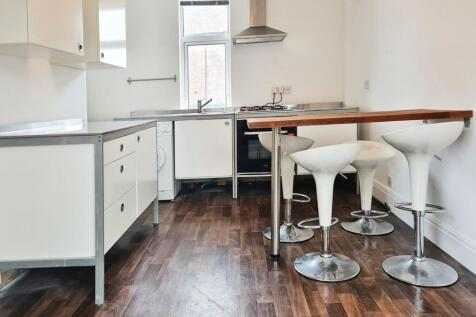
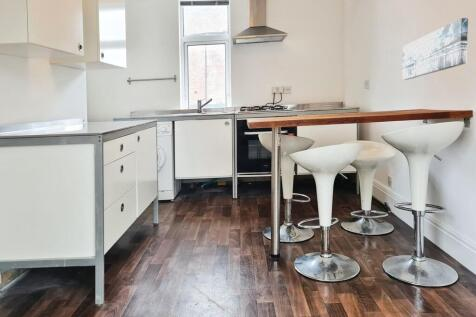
+ wall art [401,17,469,81]
